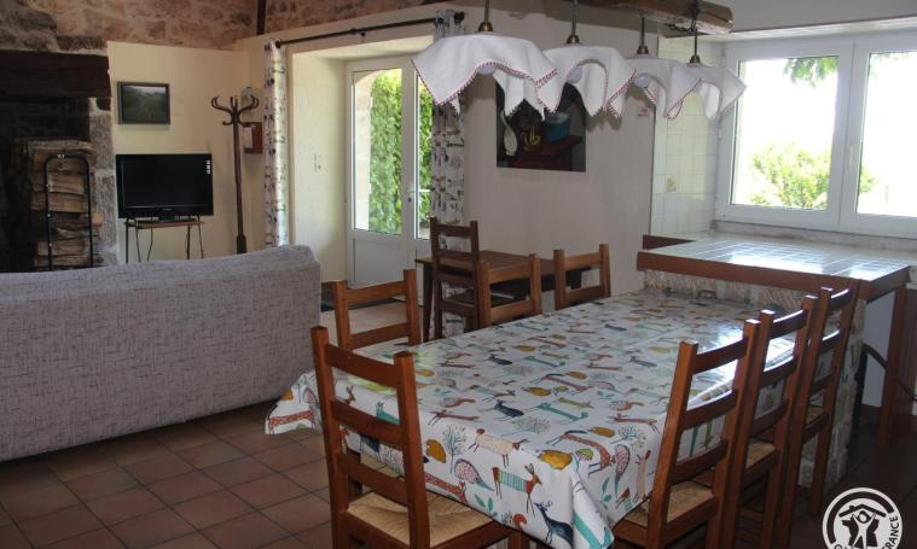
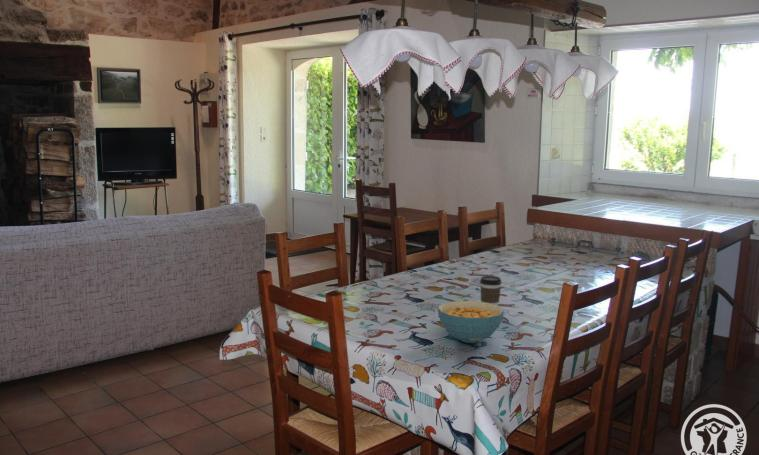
+ coffee cup [479,275,502,306]
+ cereal bowl [437,300,505,344]
